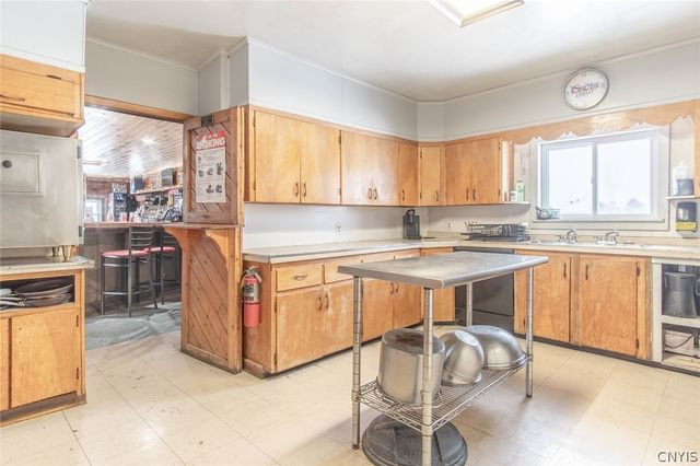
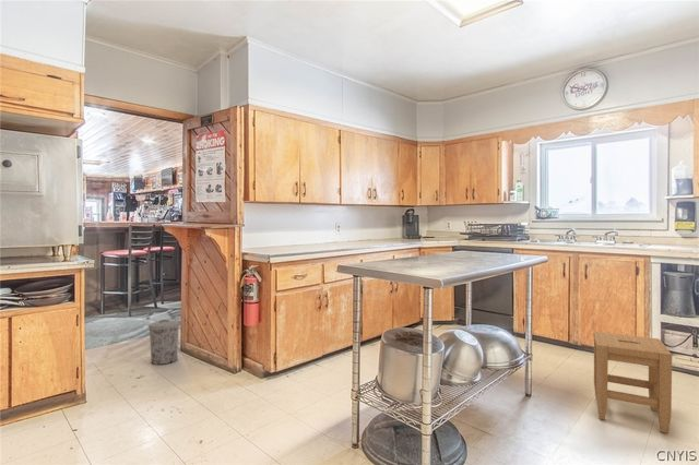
+ stool [593,331,673,434]
+ trash can [147,319,180,366]
